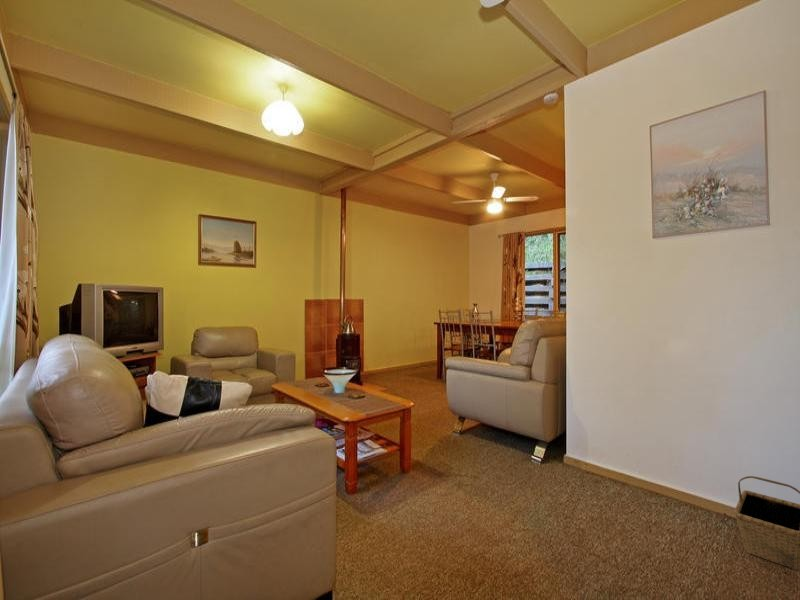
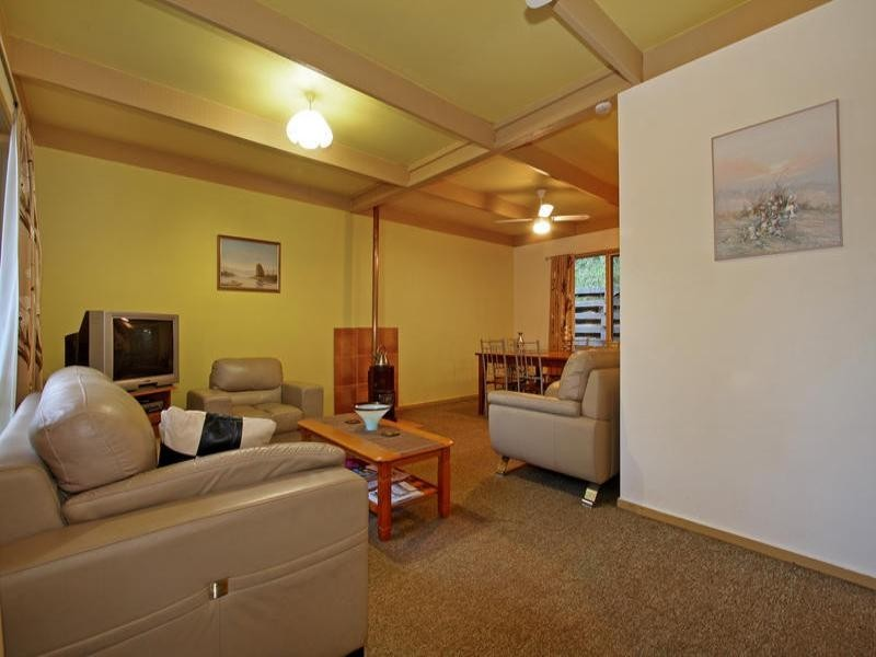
- basket [734,475,800,571]
